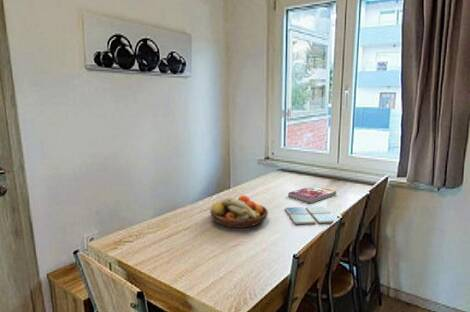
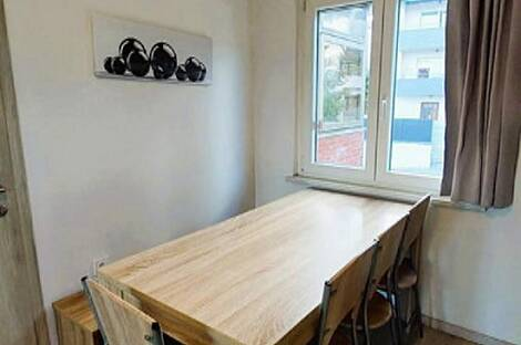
- drink coaster [284,205,338,225]
- book [287,184,337,204]
- fruit bowl [209,194,269,229]
